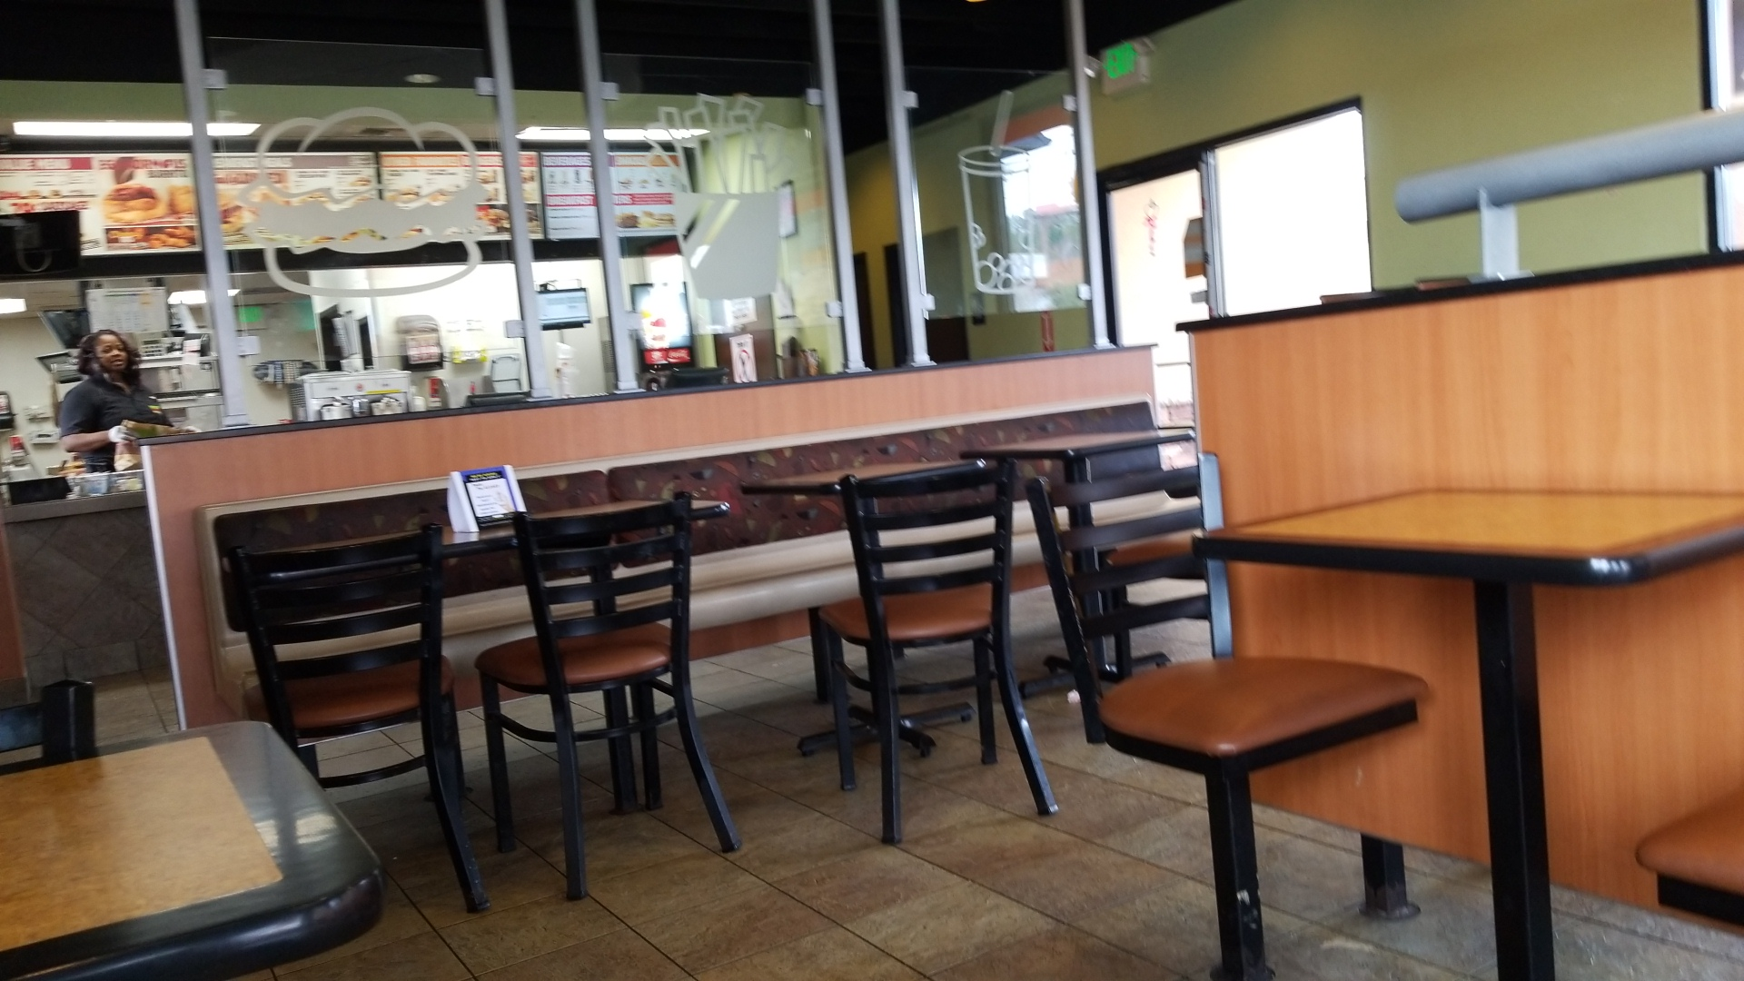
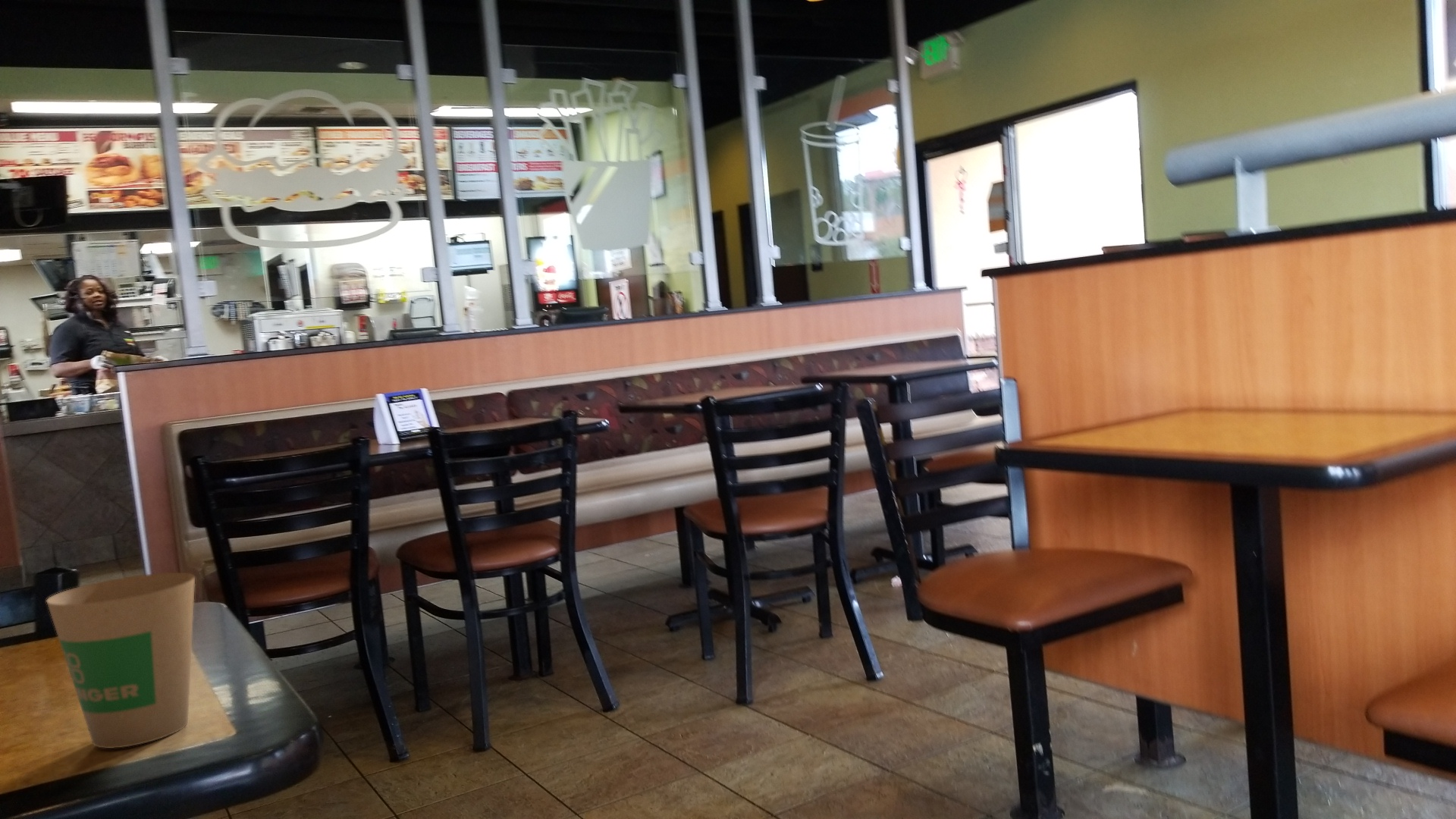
+ paper cup [46,572,196,749]
